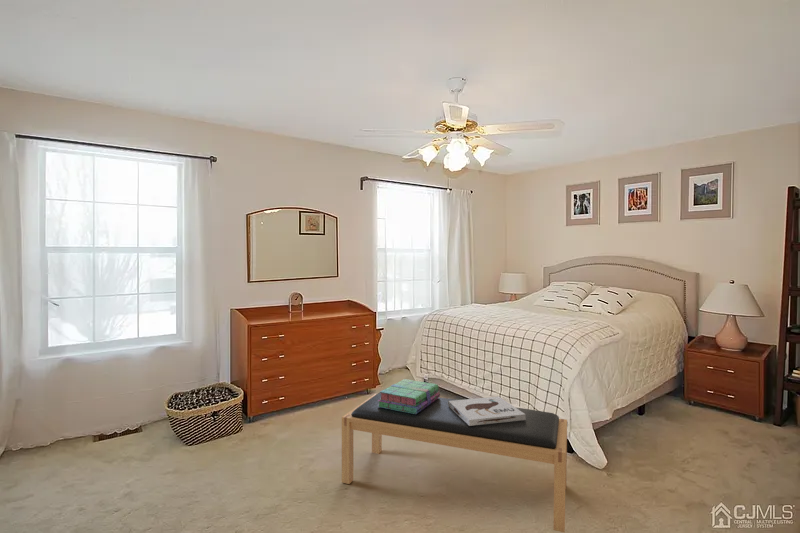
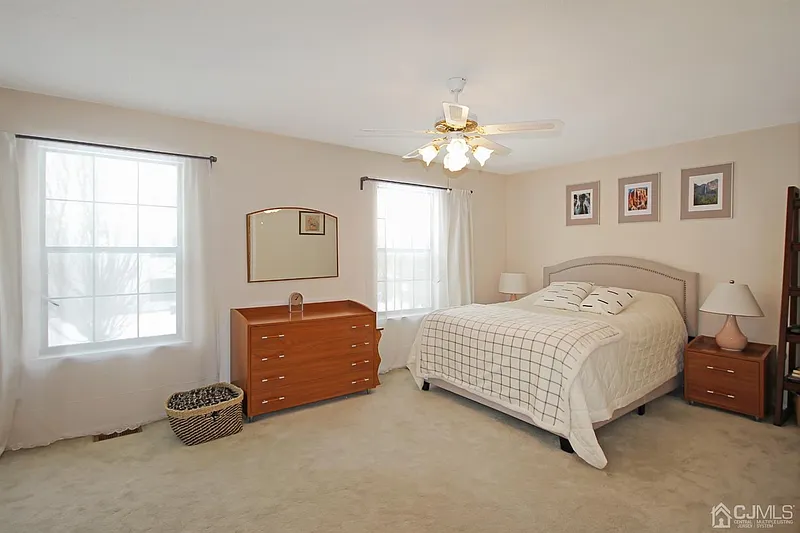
- bench [341,392,569,533]
- stack of books [378,378,441,414]
- decorative box [448,396,525,426]
